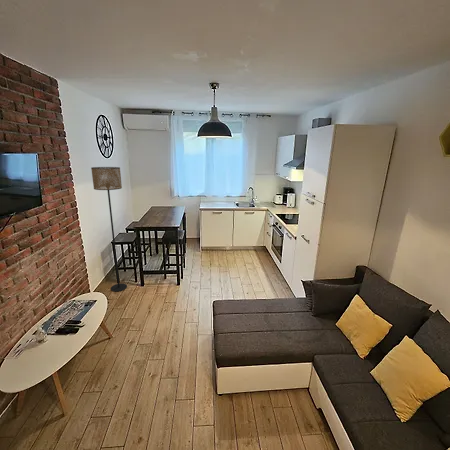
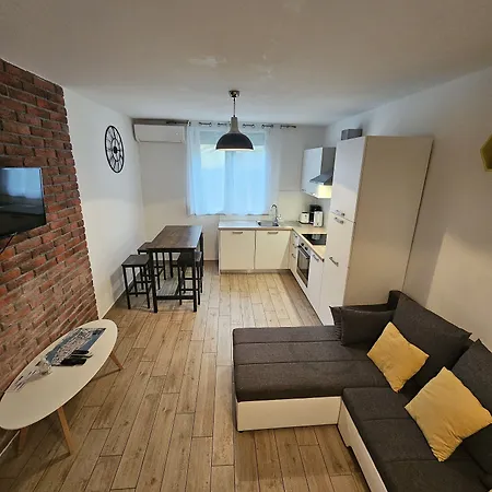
- floor lamp [90,166,128,293]
